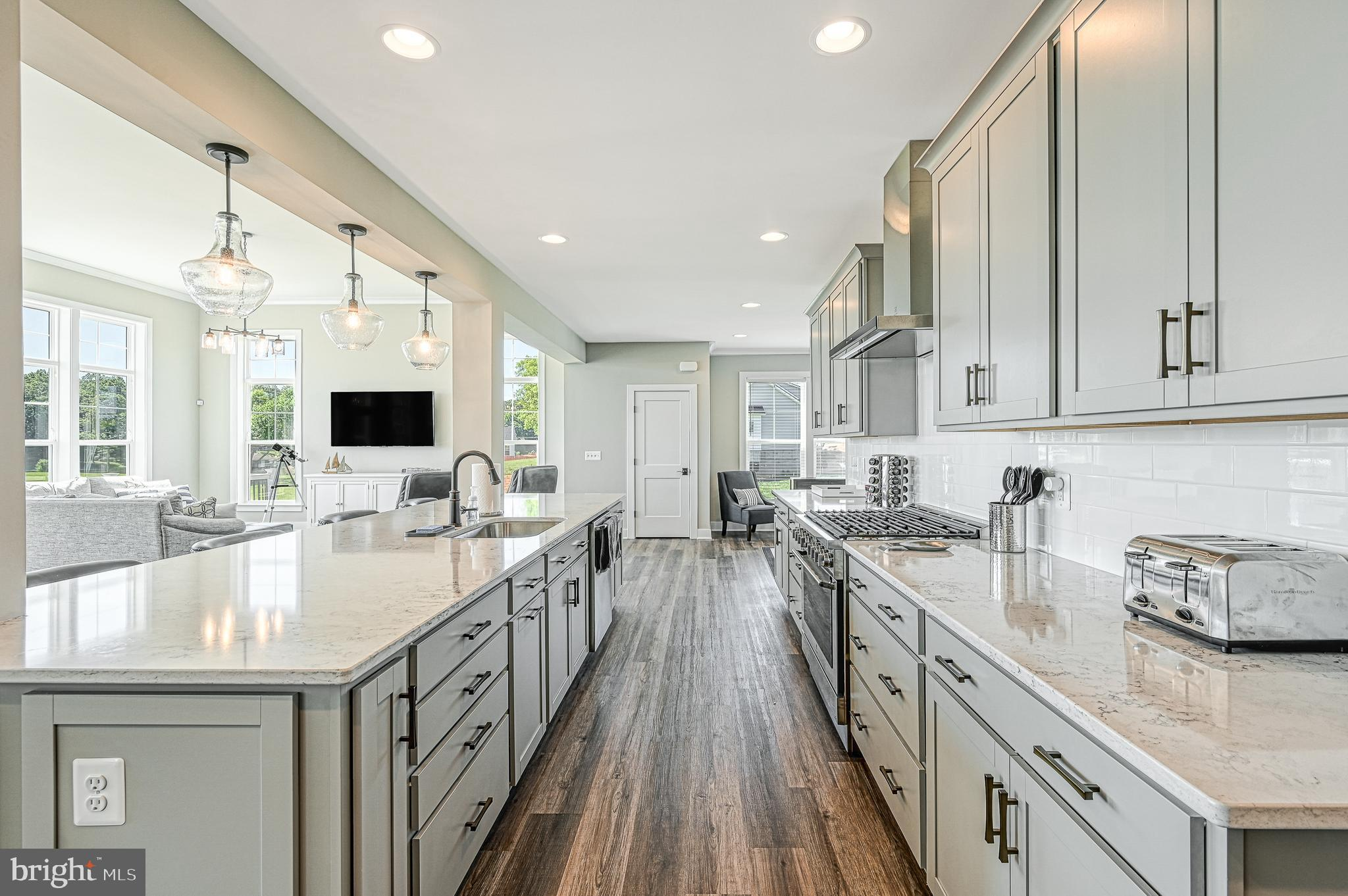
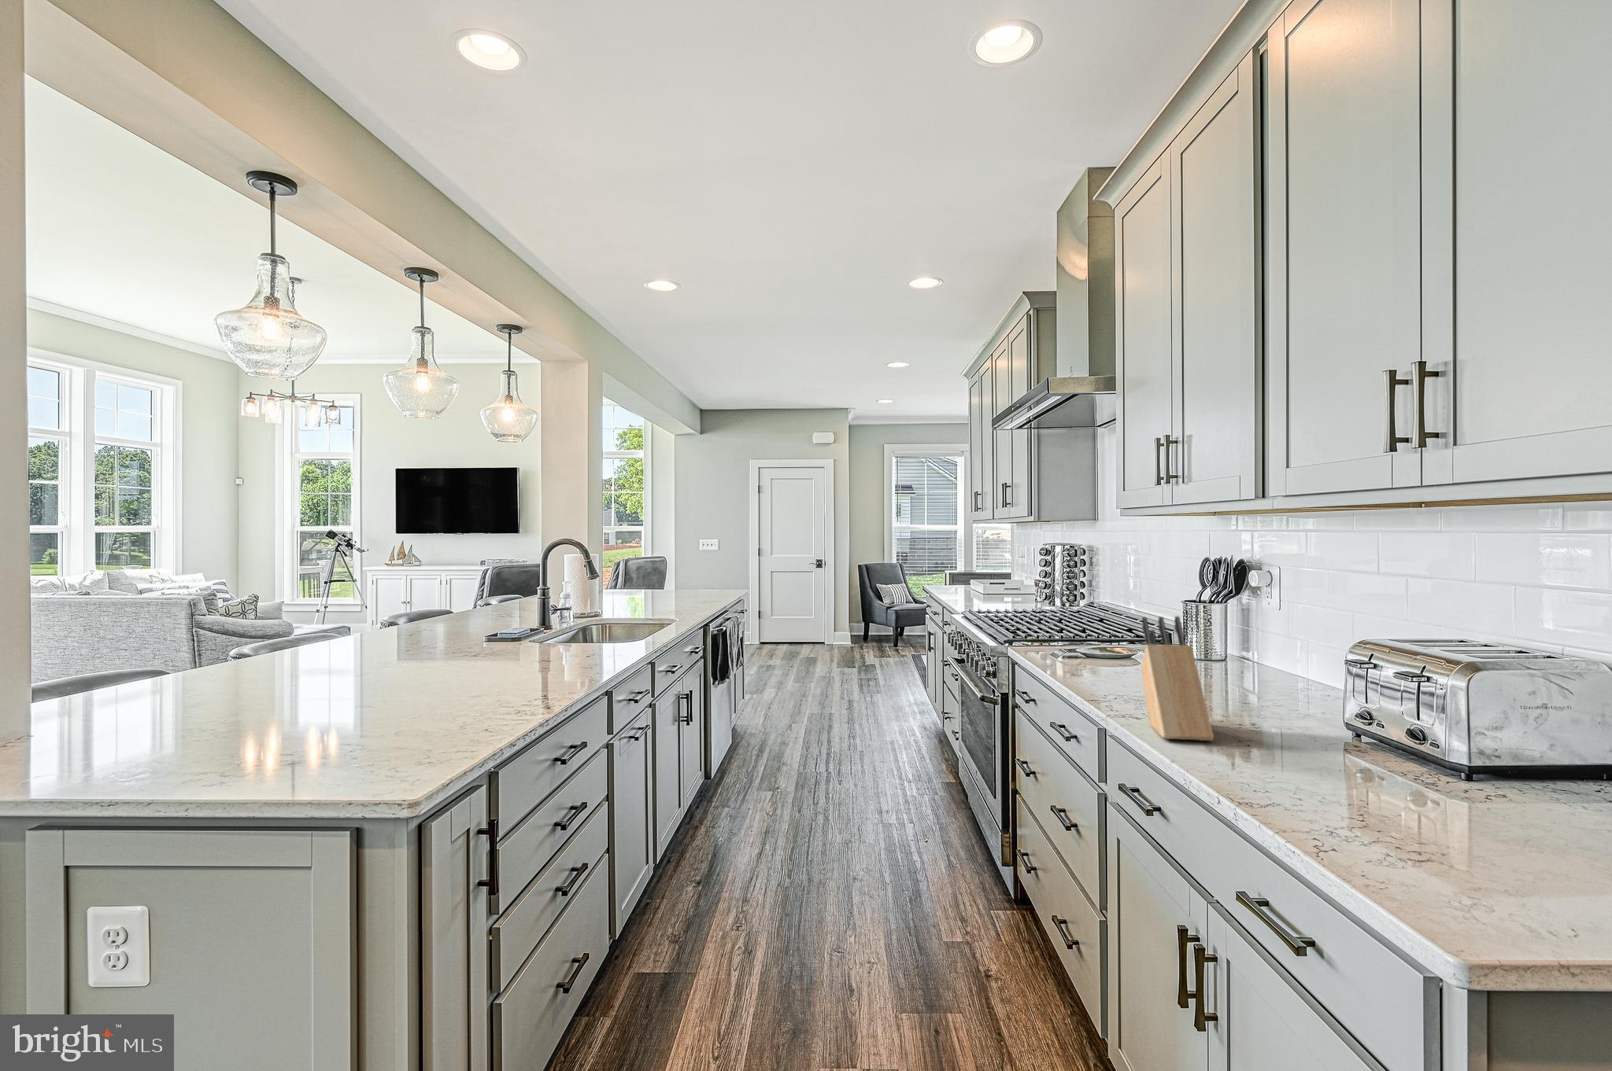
+ knife block [1140,616,1215,741]
